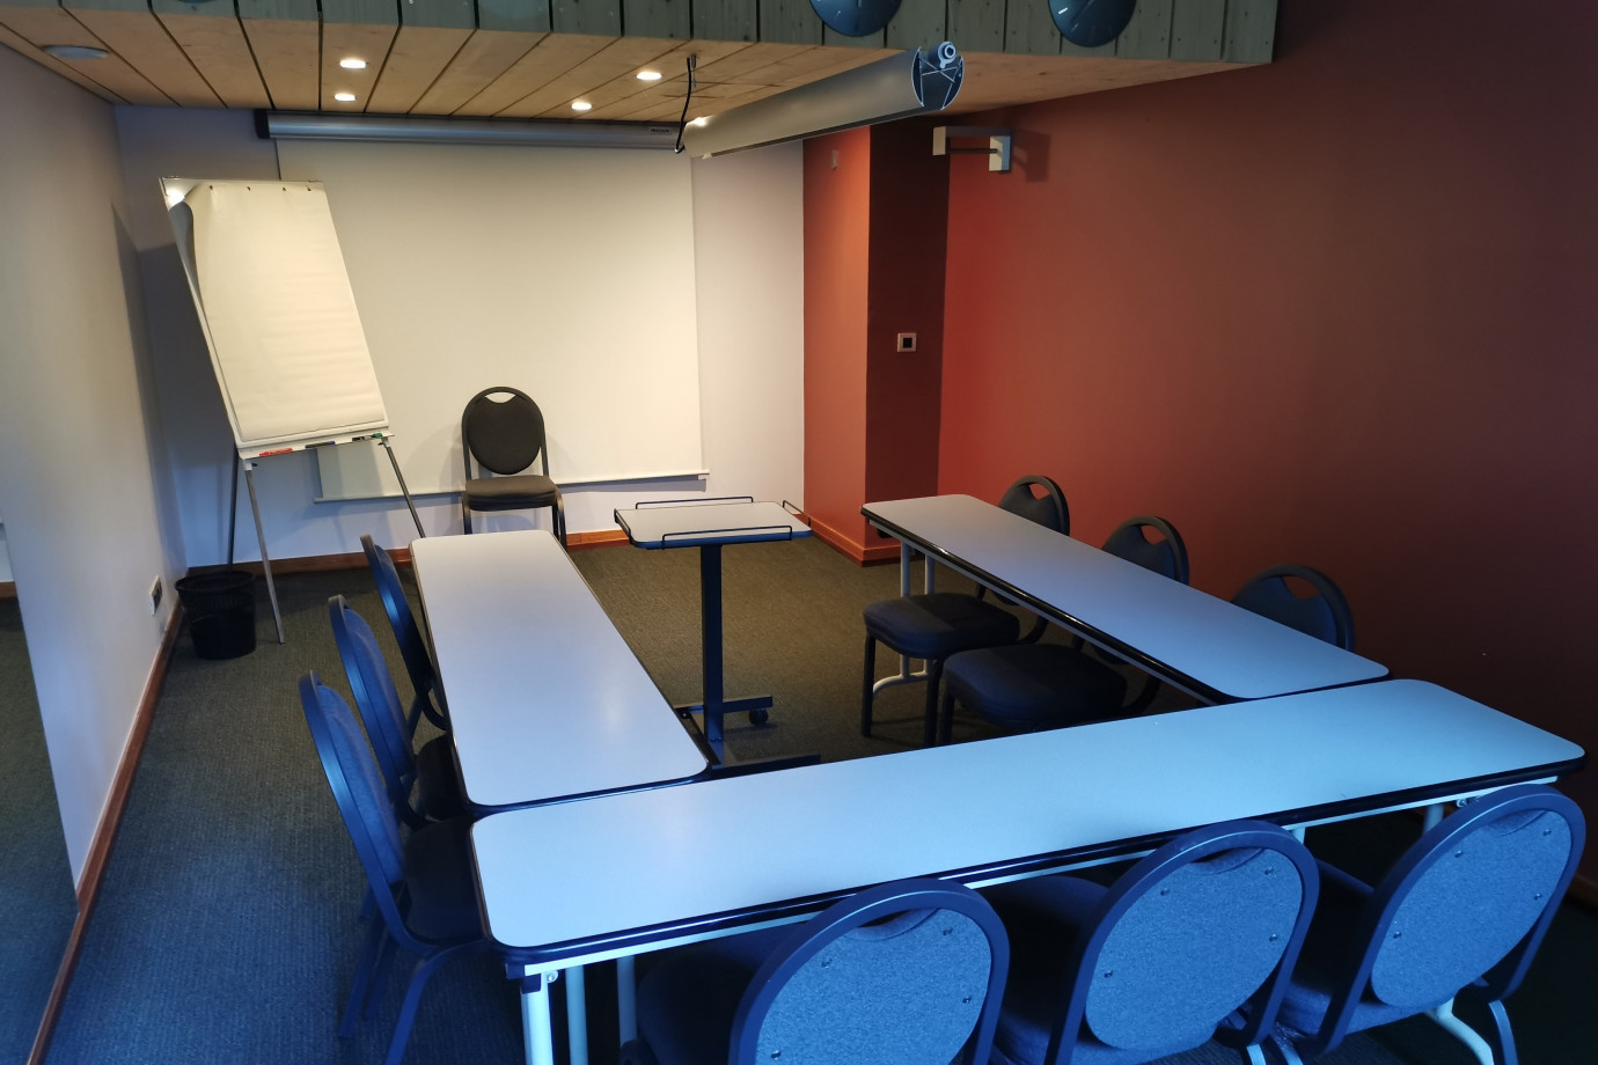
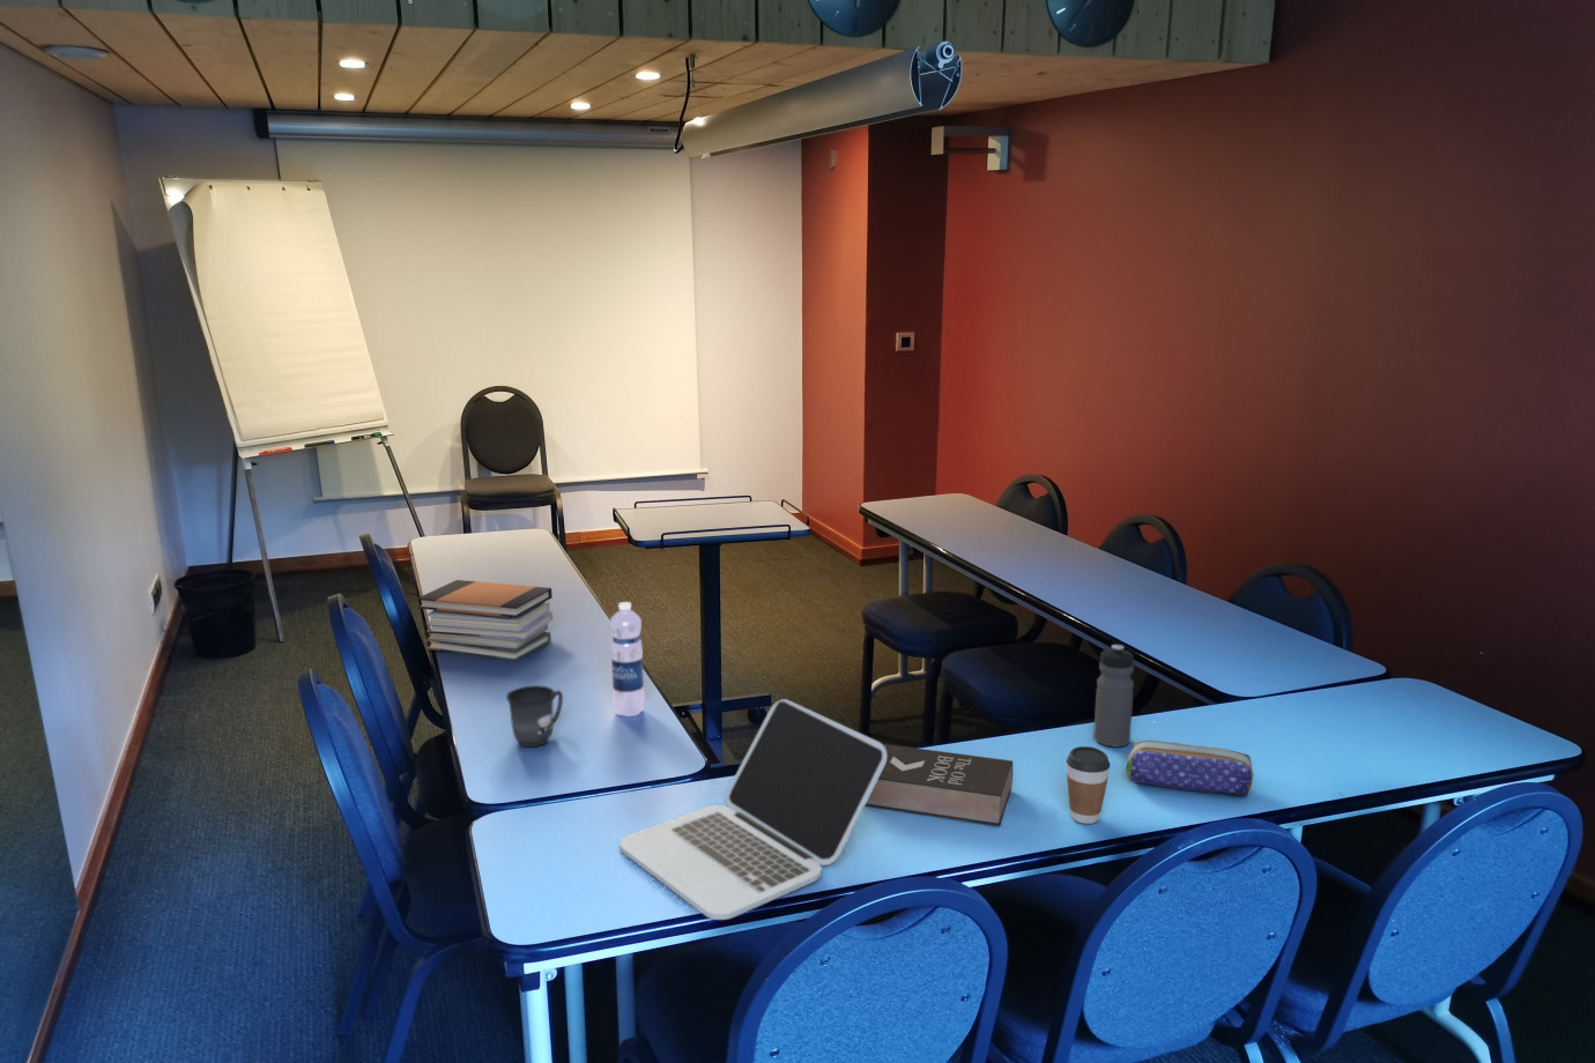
+ mug [506,685,564,747]
+ coffee cup [1066,745,1112,825]
+ laptop [618,698,887,921]
+ book [864,743,1013,827]
+ water bottle [1092,643,1135,747]
+ pencil case [1125,739,1254,797]
+ water bottle [609,600,646,718]
+ book stack [417,579,554,662]
